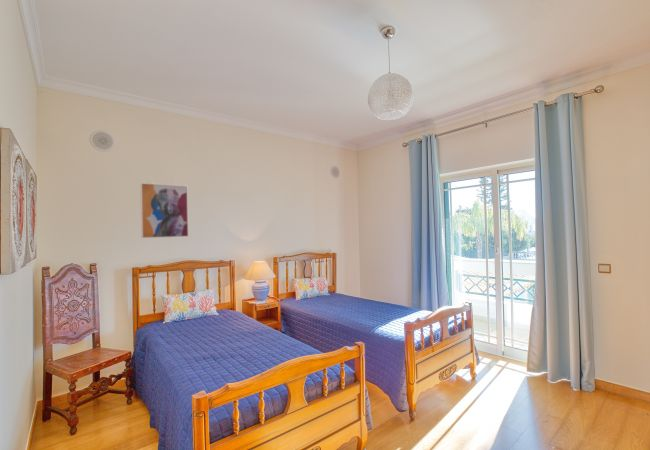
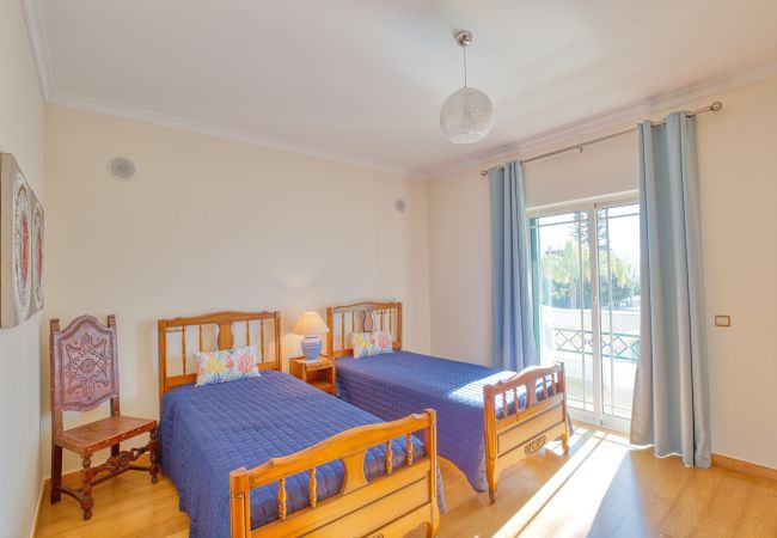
- wall art [139,182,190,239]
